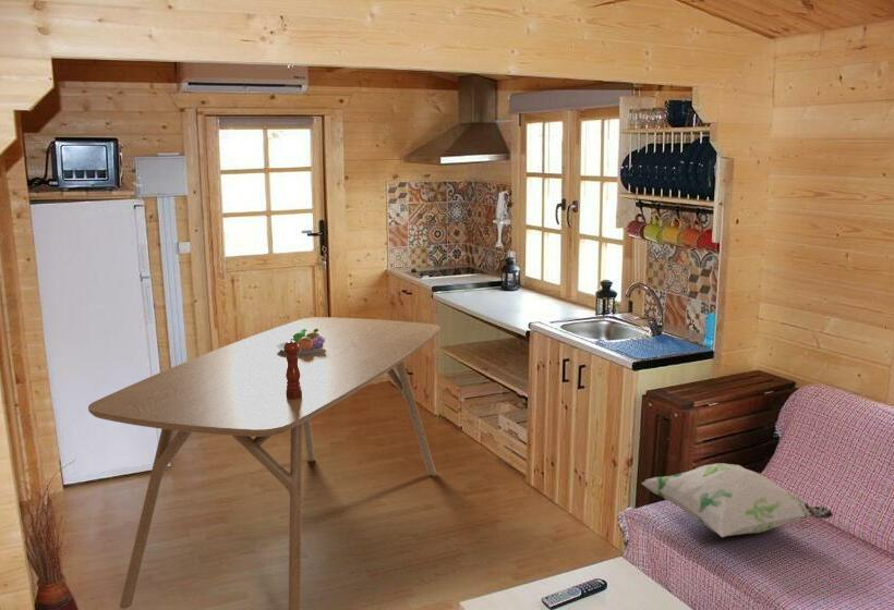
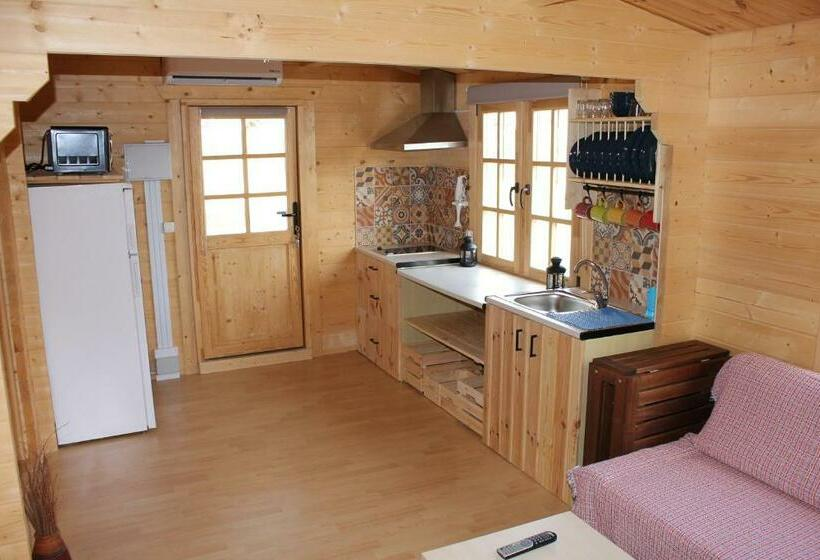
- decorative pillow [640,463,835,538]
- fruit bowl [276,329,326,355]
- pepper mill [283,337,302,400]
- dining table [87,316,442,610]
